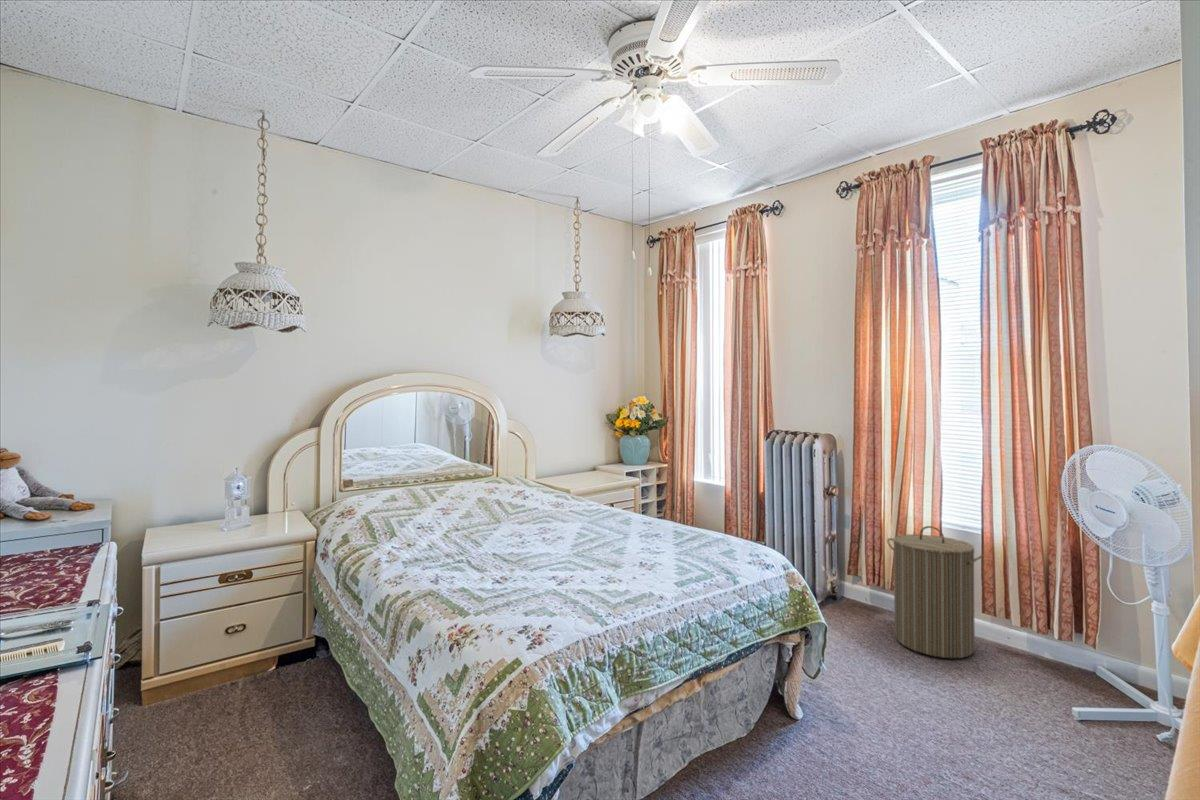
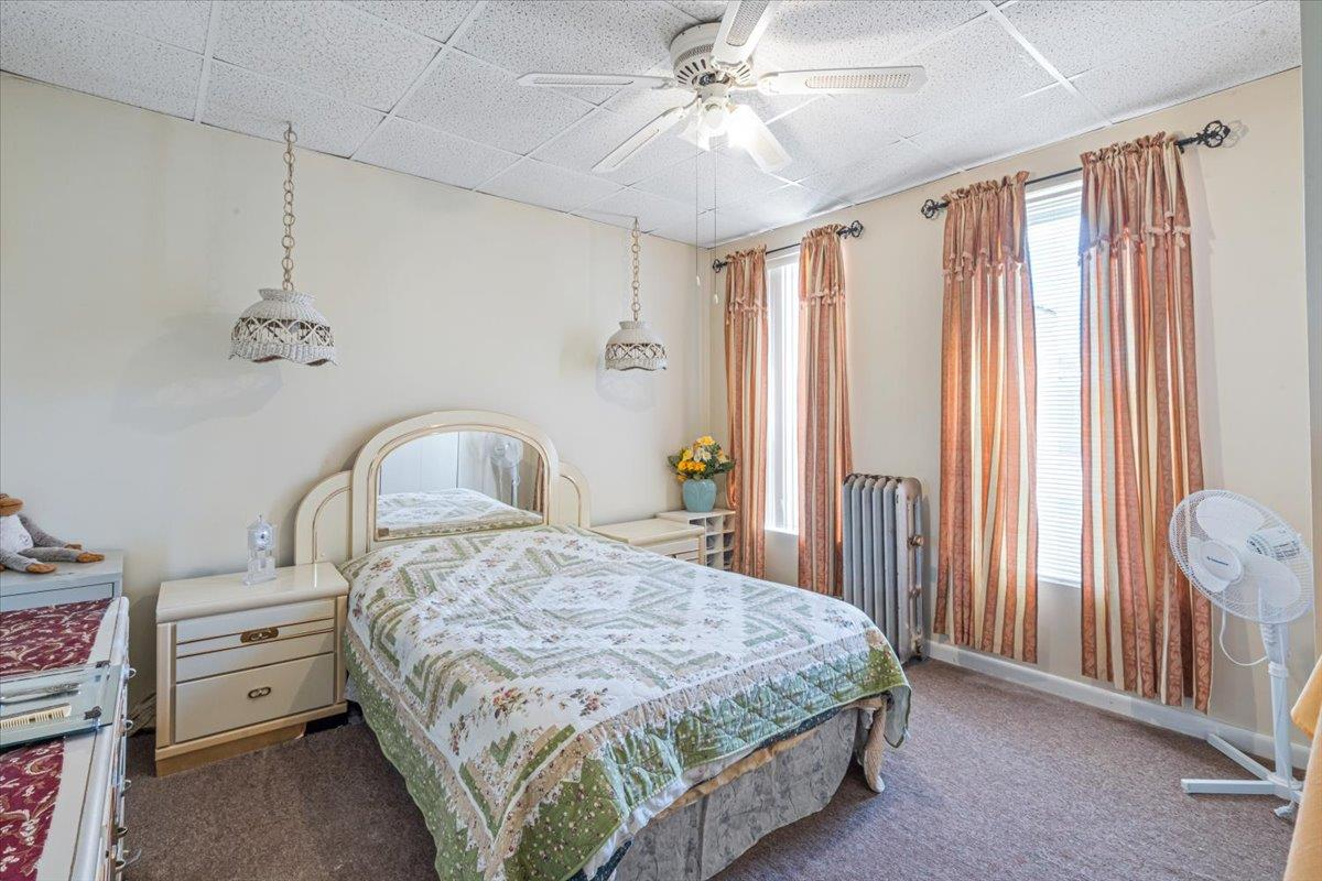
- laundry hamper [886,525,985,659]
